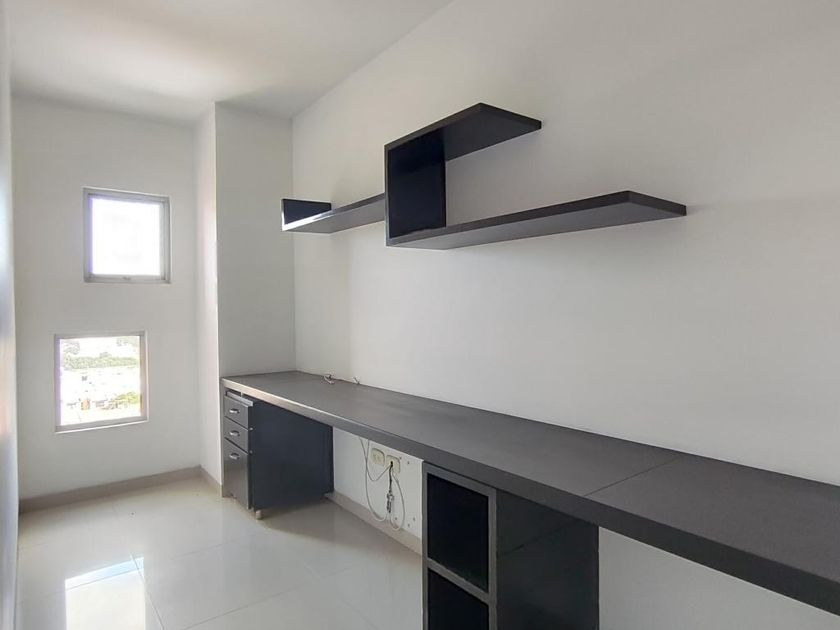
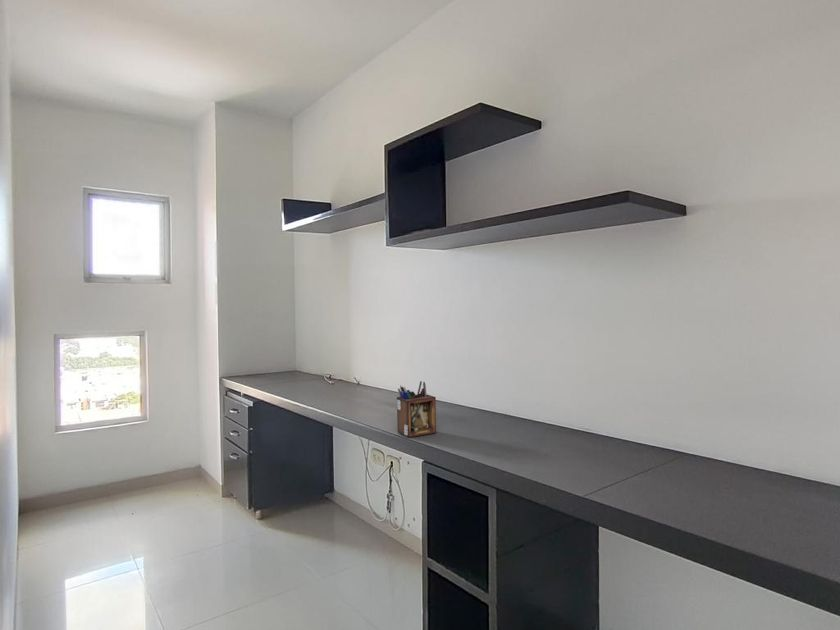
+ desk organizer [396,380,437,438]
